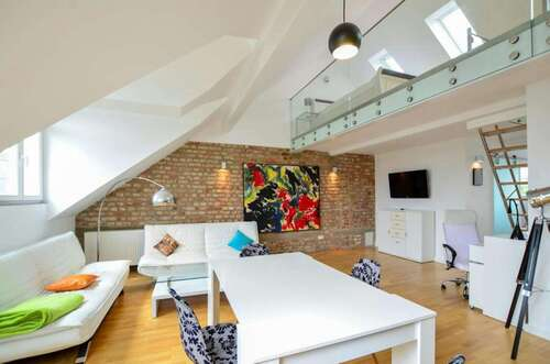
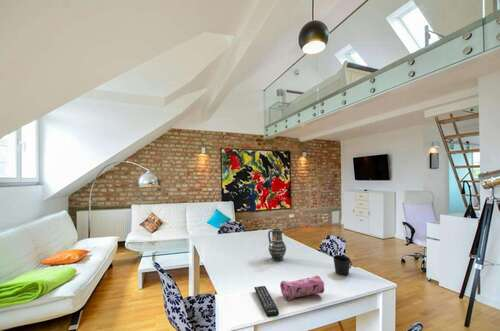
+ remote control [253,285,280,318]
+ vase [267,227,287,262]
+ pencil case [279,274,326,301]
+ cup [332,254,353,277]
